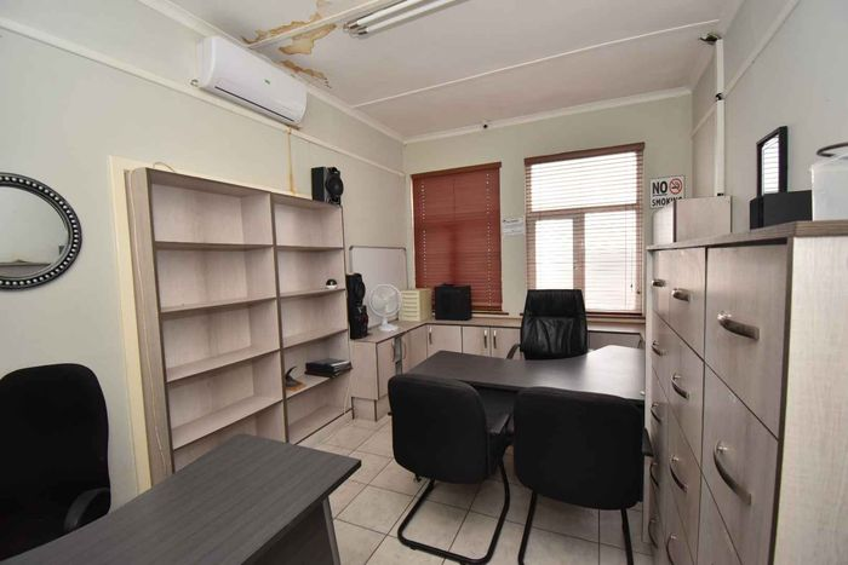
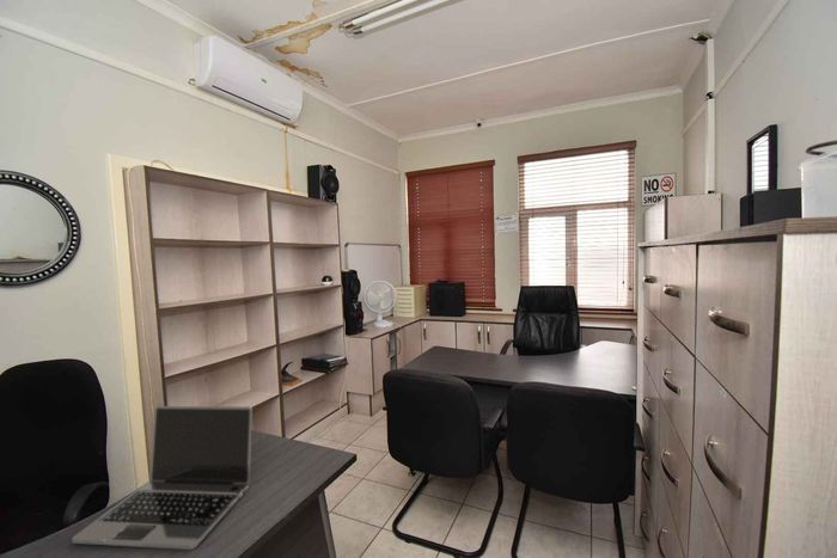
+ laptop [71,405,253,551]
